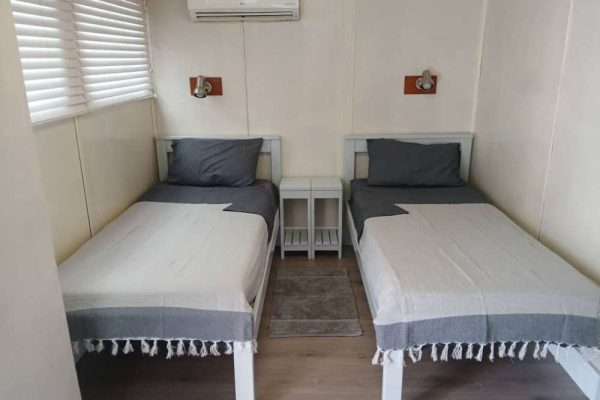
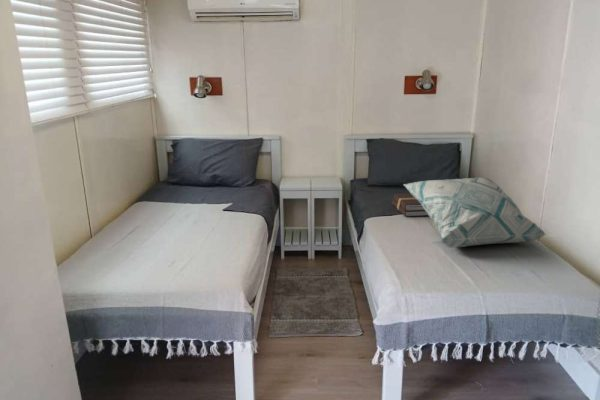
+ book [391,192,429,218]
+ decorative pillow [402,176,547,249]
